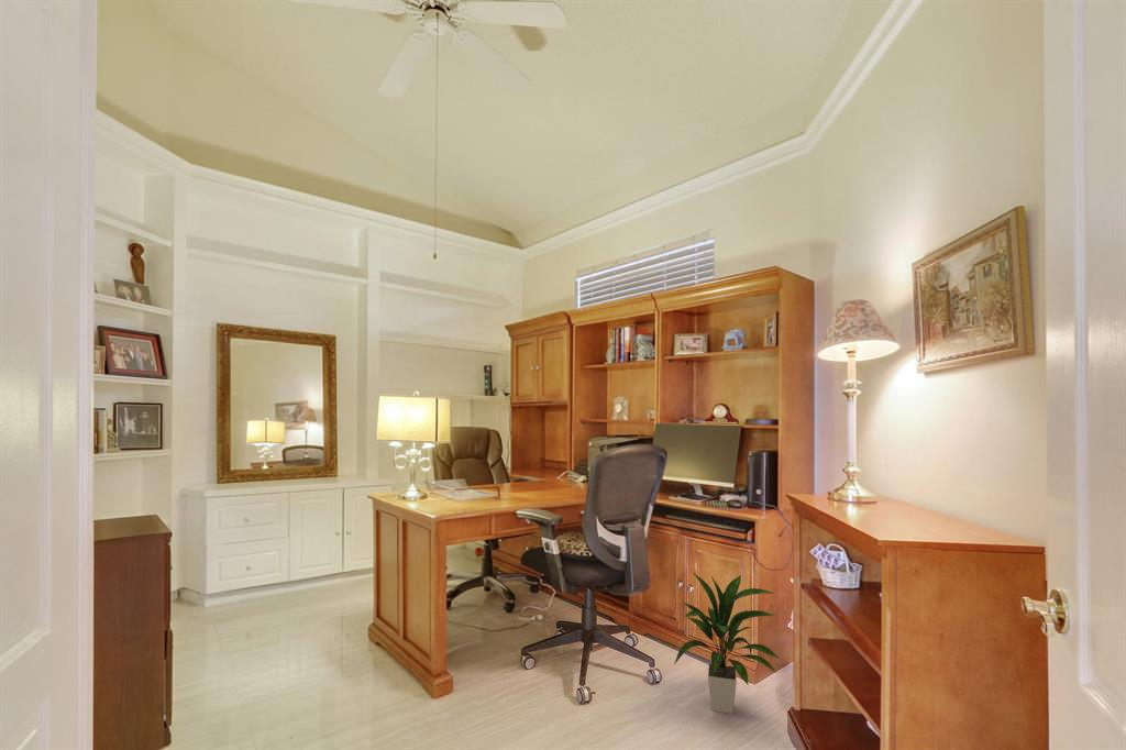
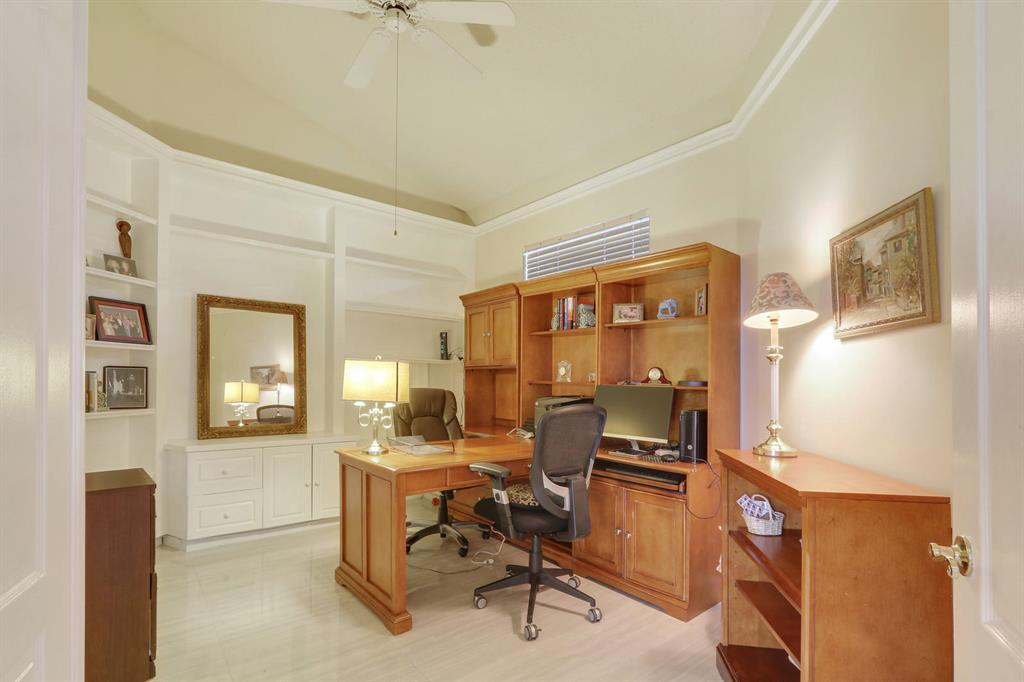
- indoor plant [673,570,781,715]
